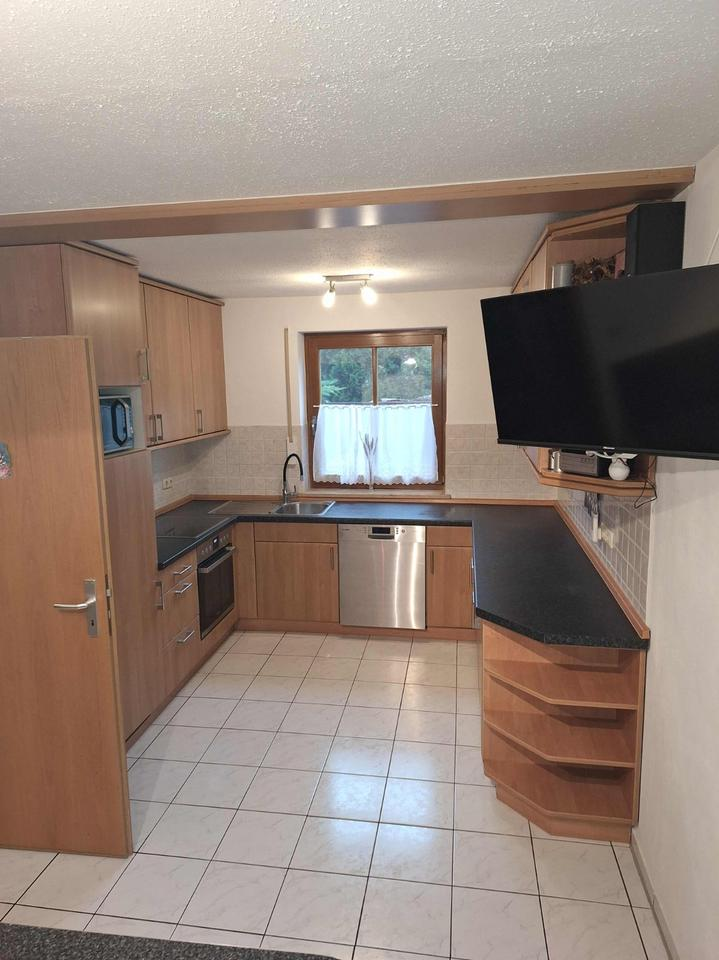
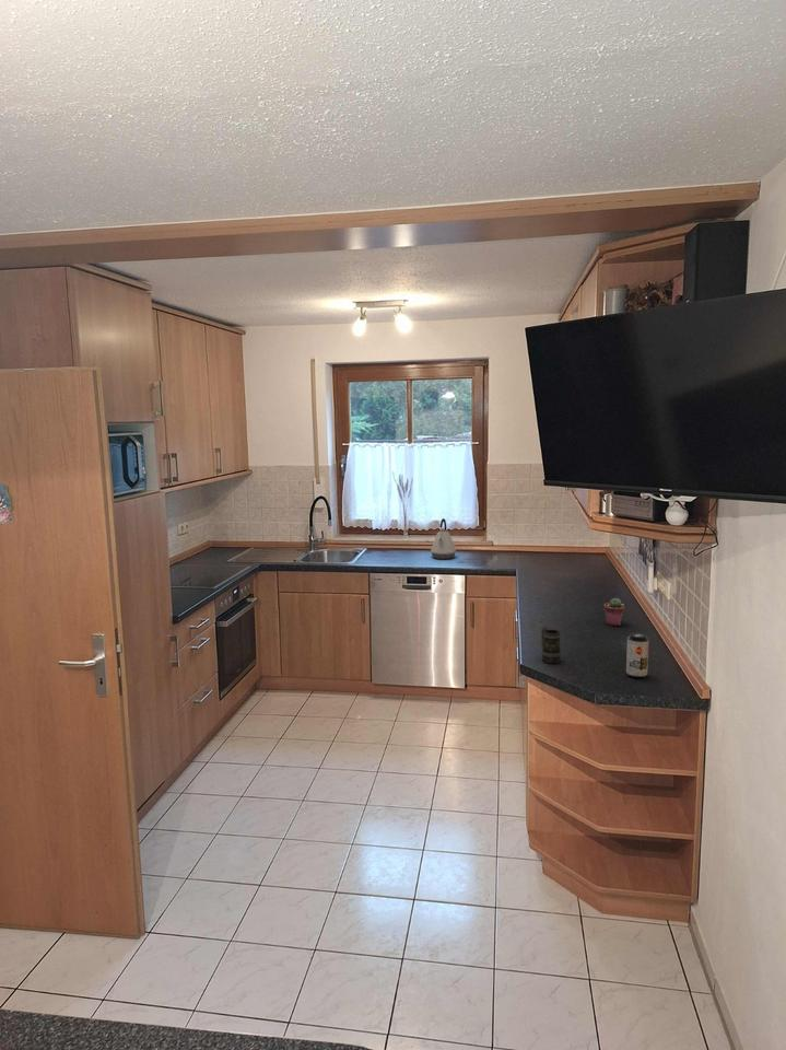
+ mug [541,626,562,664]
+ beverage can [625,632,649,679]
+ potted succulent [602,597,626,627]
+ kettle [430,517,457,560]
